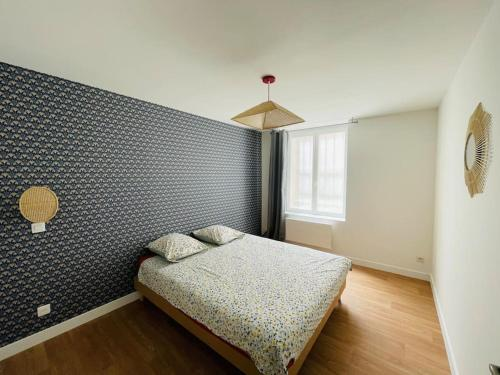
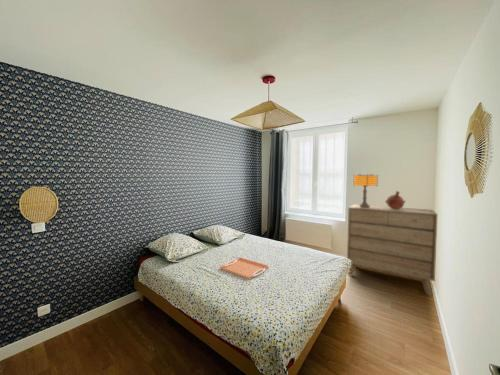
+ table lamp [351,173,380,208]
+ vessel [384,190,406,209]
+ serving tray [219,257,269,280]
+ dresser [346,204,438,297]
